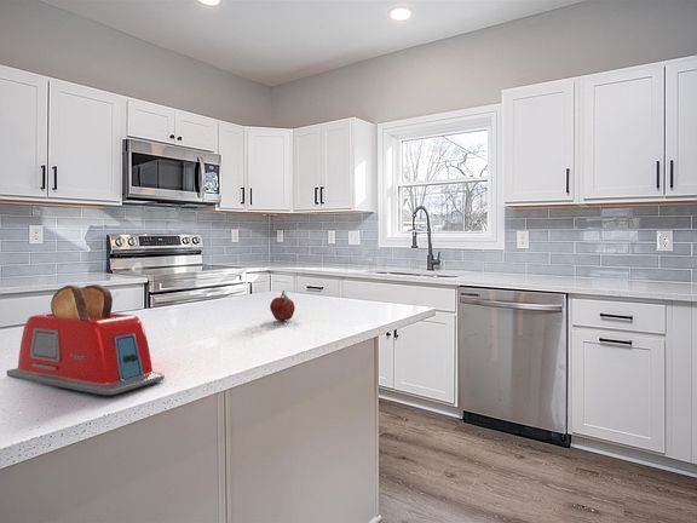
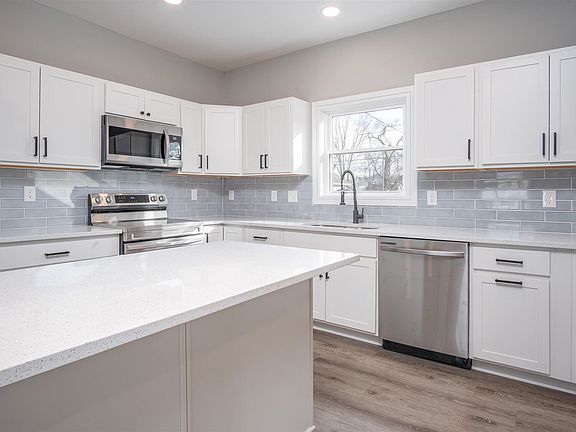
- fruit [269,289,296,322]
- toaster [5,283,166,396]
